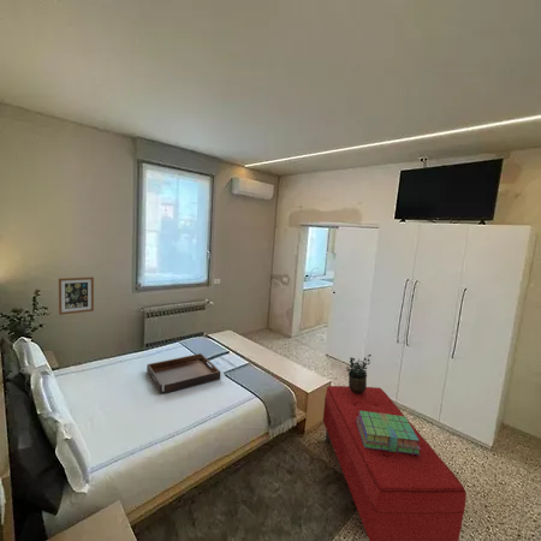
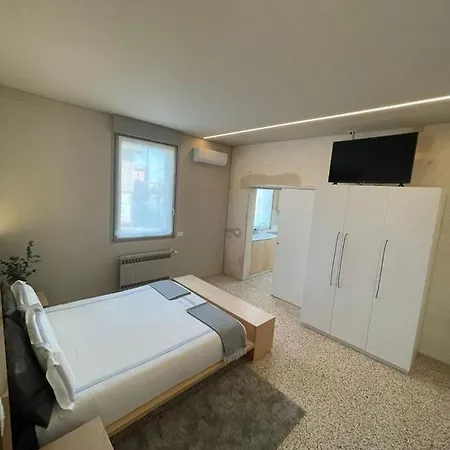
- wall art [58,277,95,316]
- serving tray [145,352,221,394]
- stack of books [356,411,421,454]
- bench [322,385,468,541]
- potted plant [345,353,373,394]
